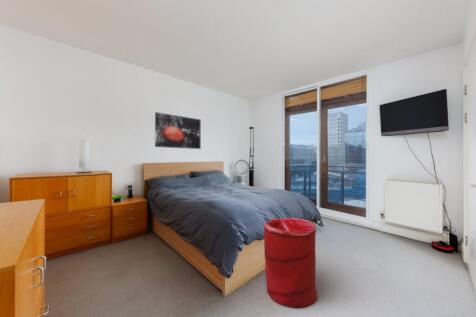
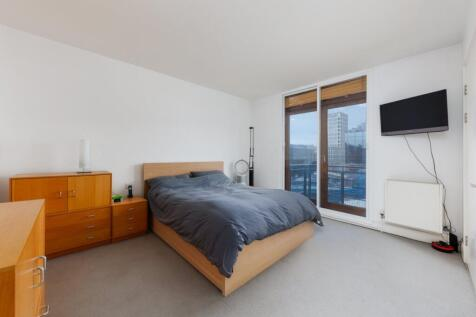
- laundry hamper [263,217,319,309]
- wall art [154,111,202,150]
